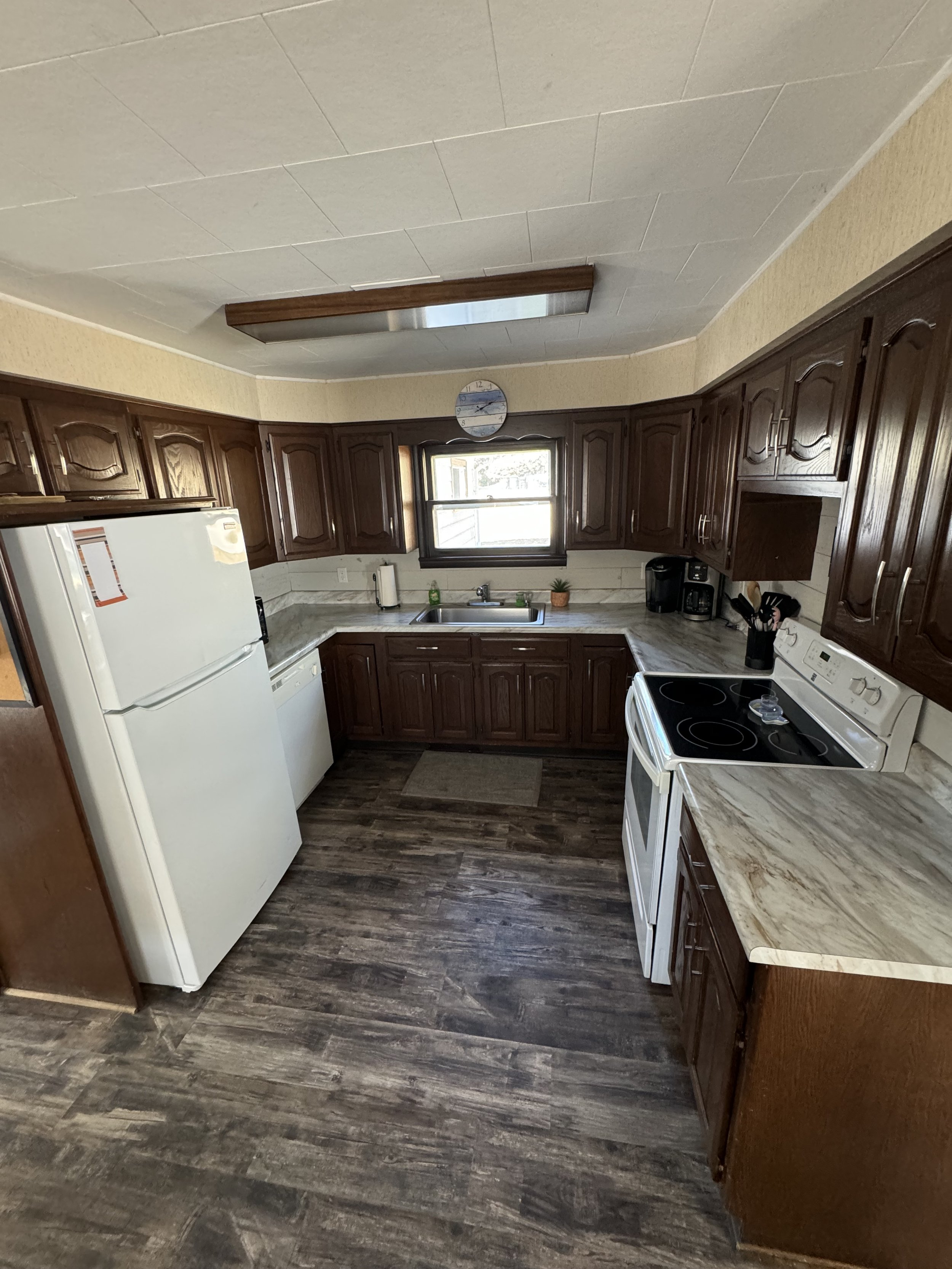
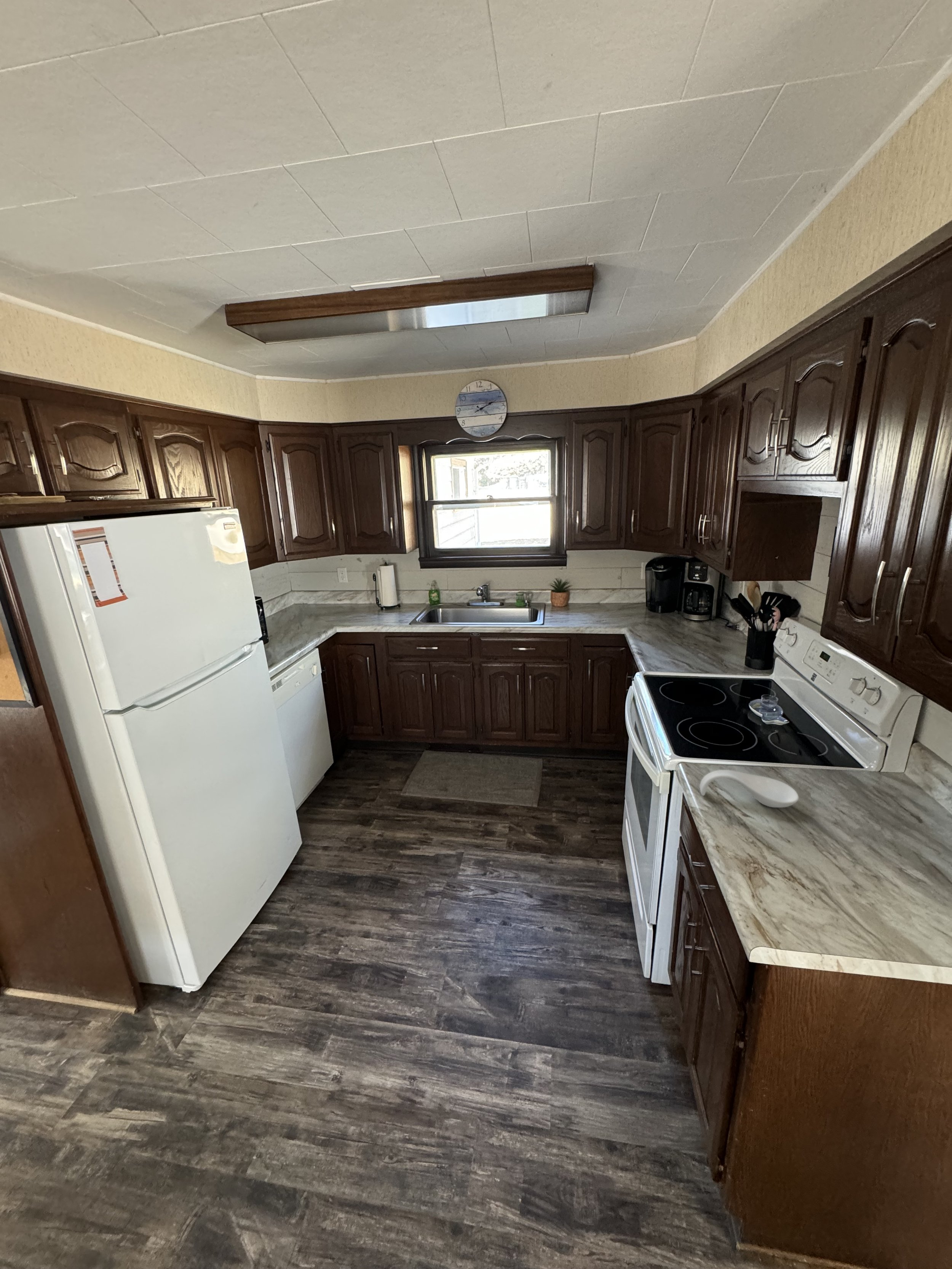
+ spoon rest [699,769,799,808]
